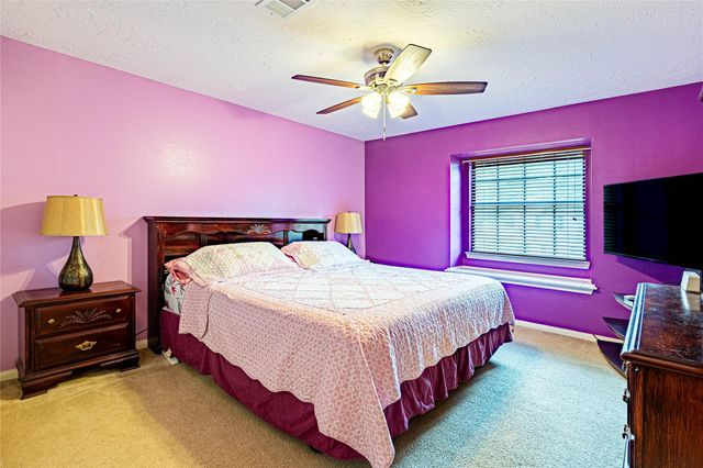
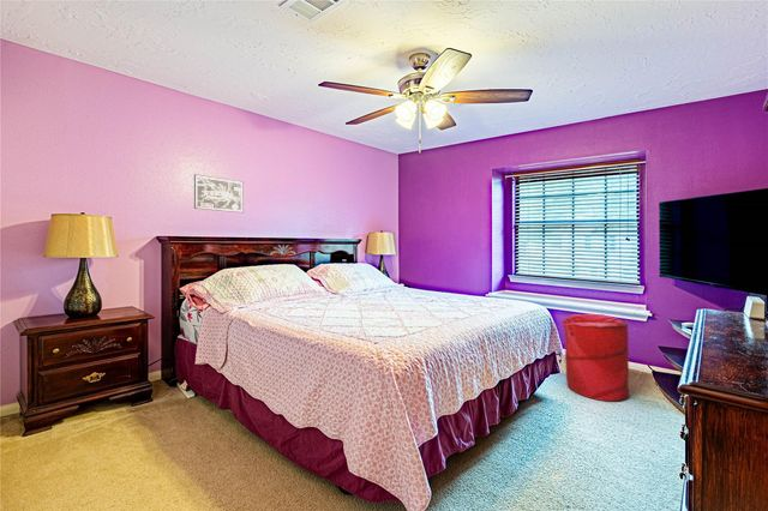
+ wall art [193,173,245,214]
+ laundry hamper [562,313,630,402]
